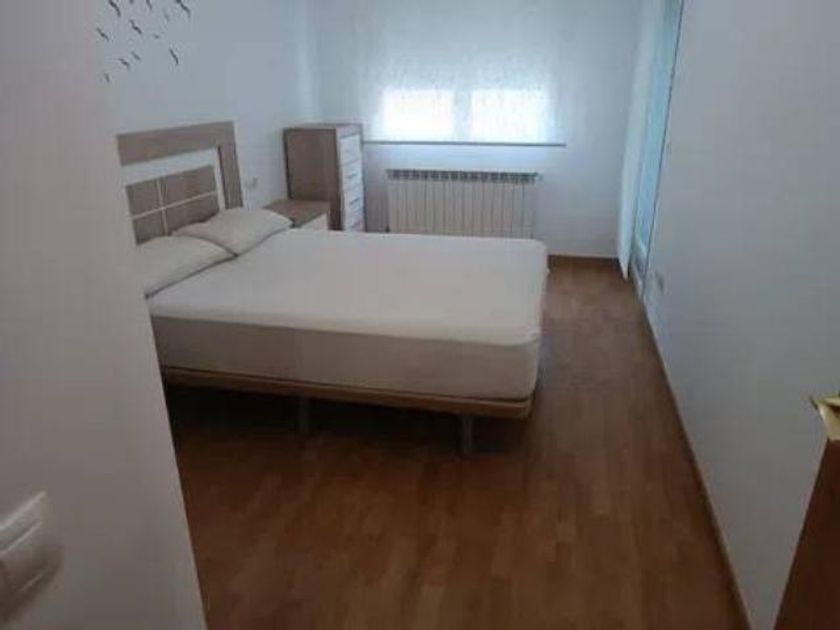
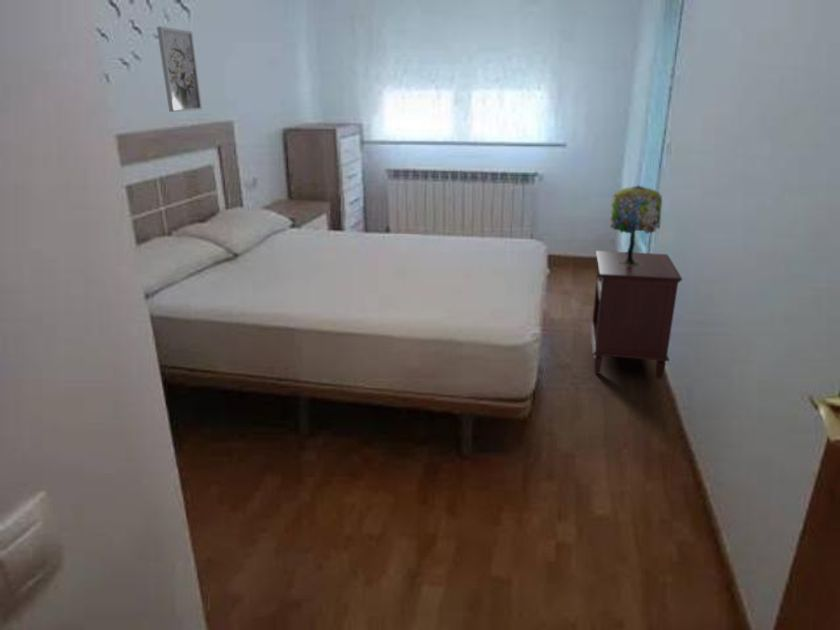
+ nightstand [589,250,683,380]
+ table lamp [609,184,663,266]
+ wall art [156,26,203,113]
